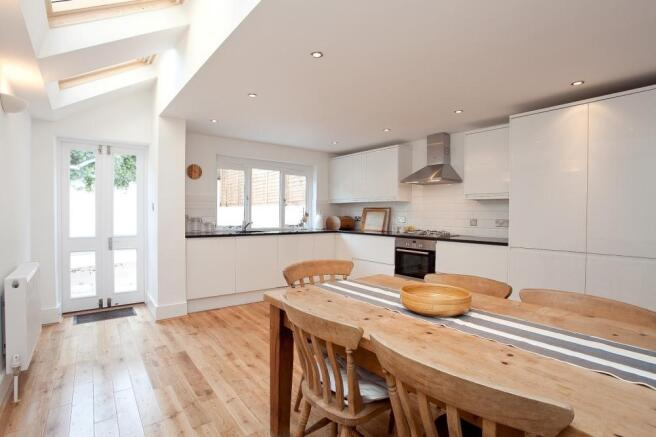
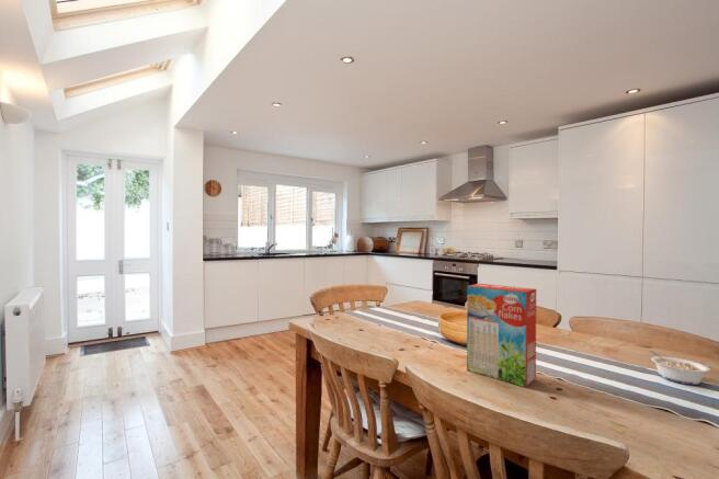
+ cereal box [466,283,537,388]
+ legume [649,350,711,386]
